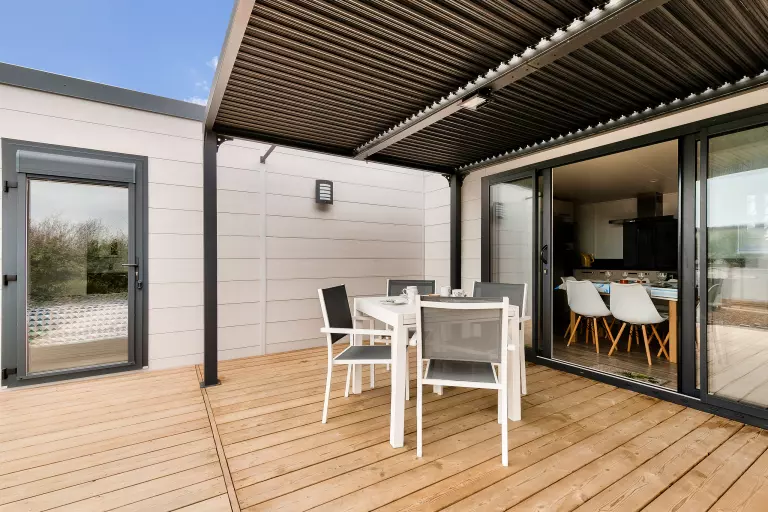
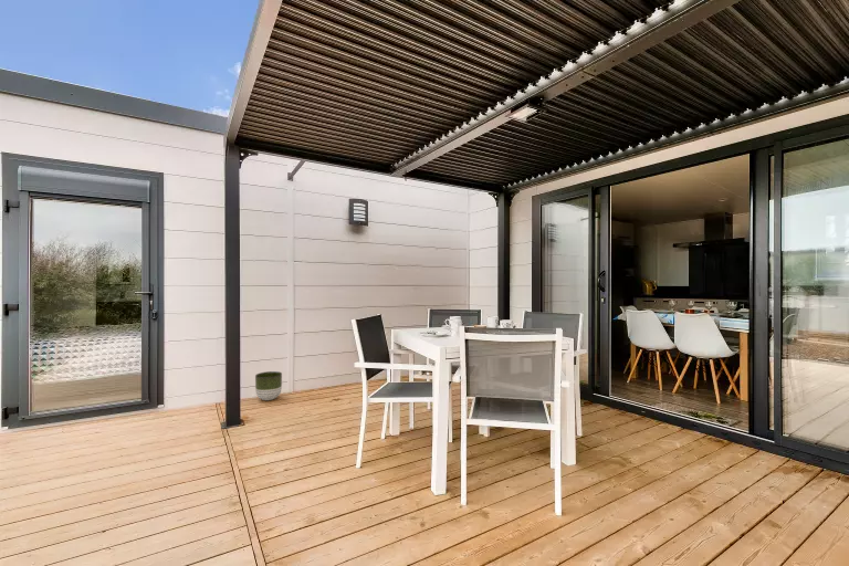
+ planter [254,370,283,401]
